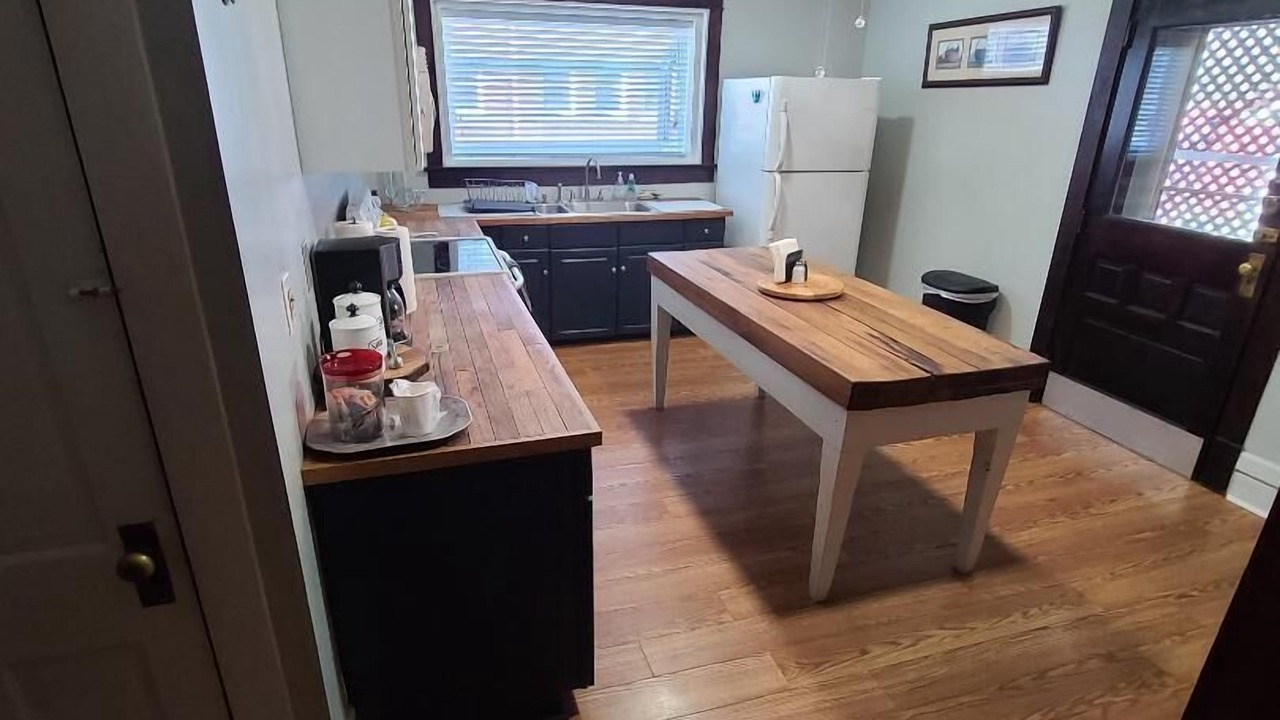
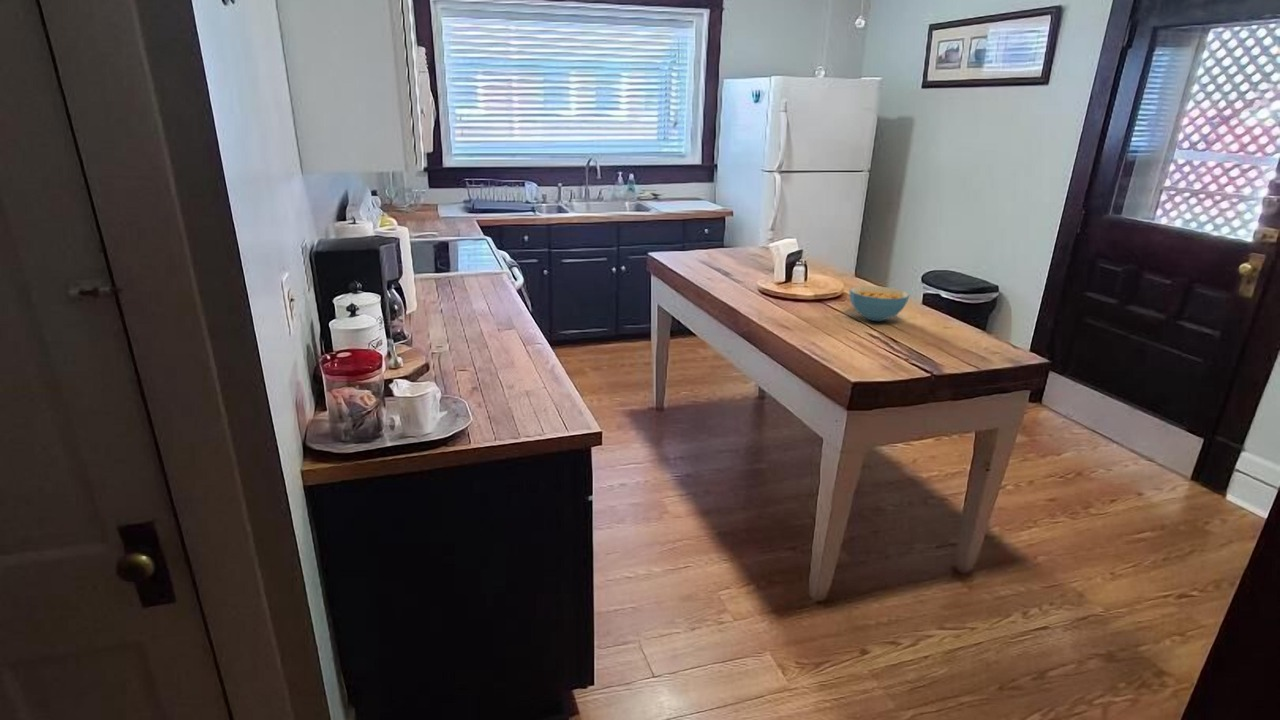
+ cereal bowl [849,285,911,322]
